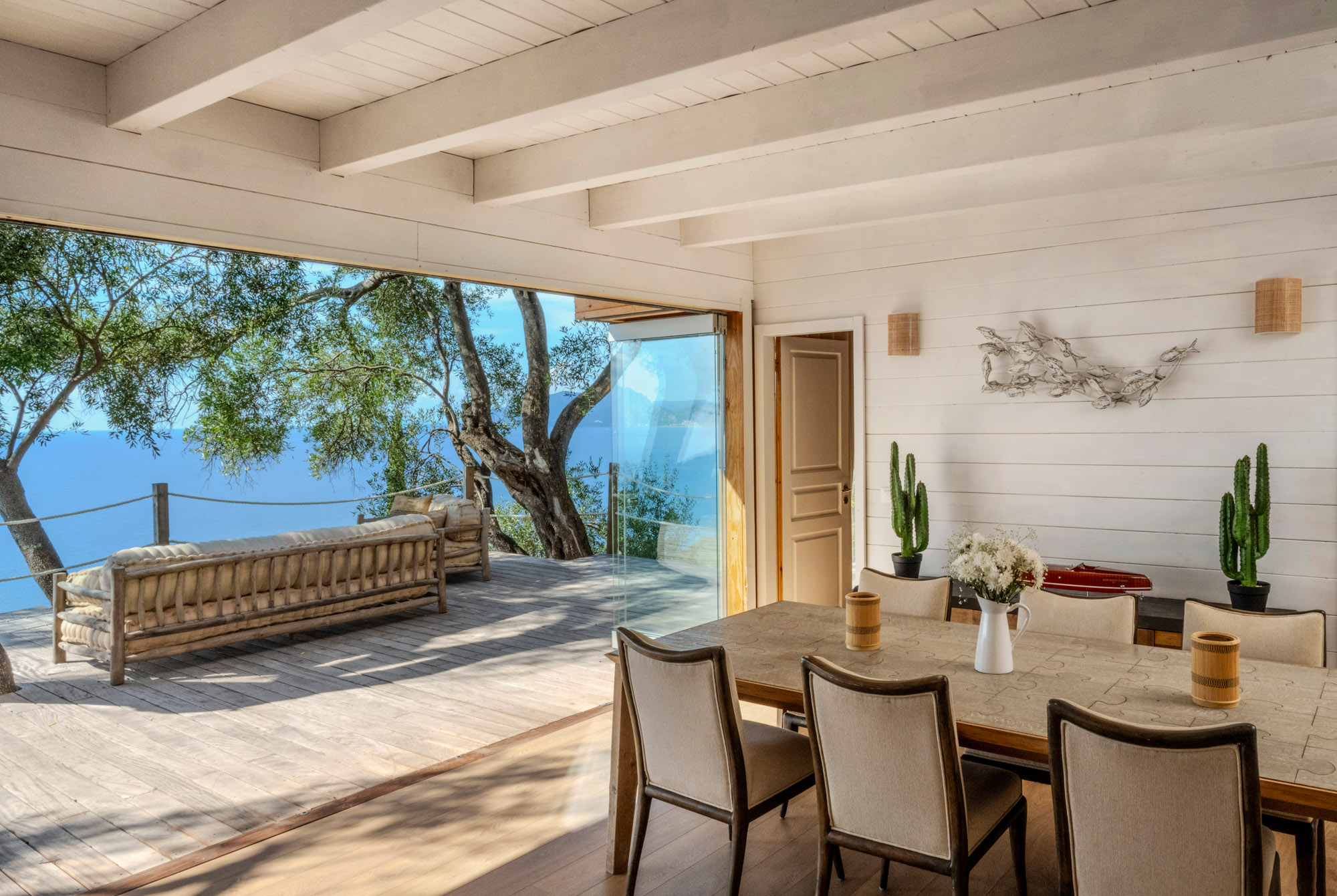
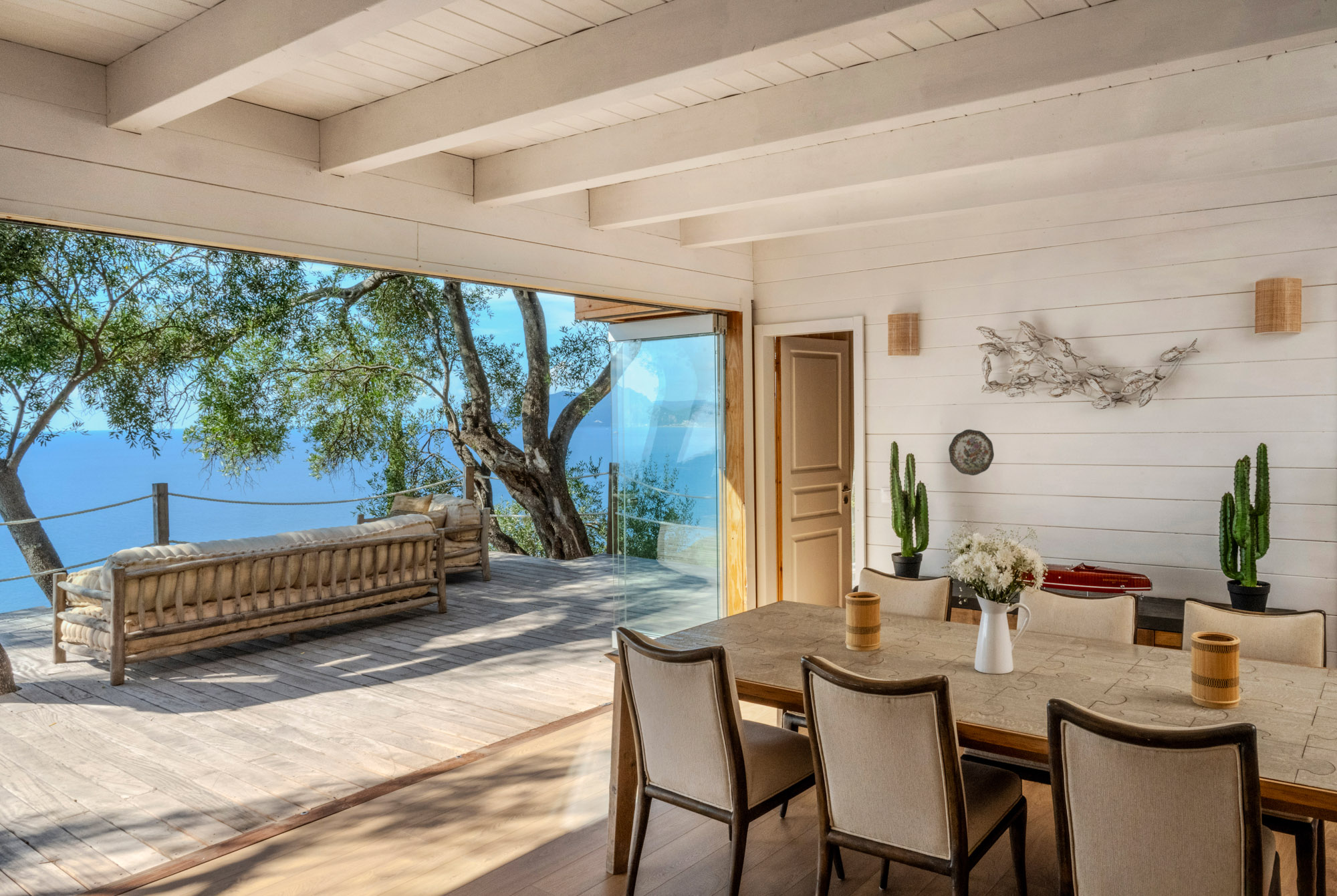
+ decorative plate [948,429,995,476]
